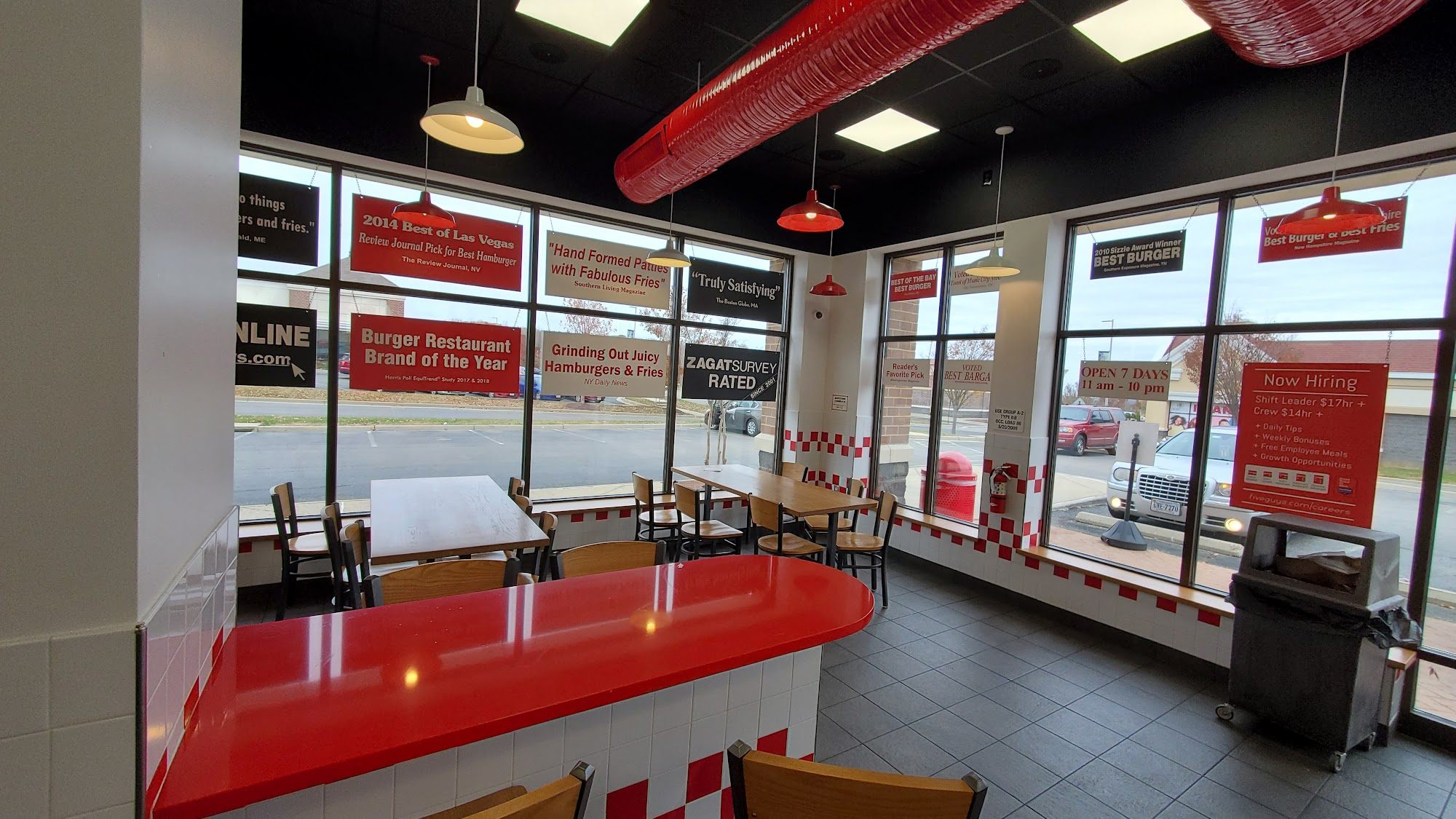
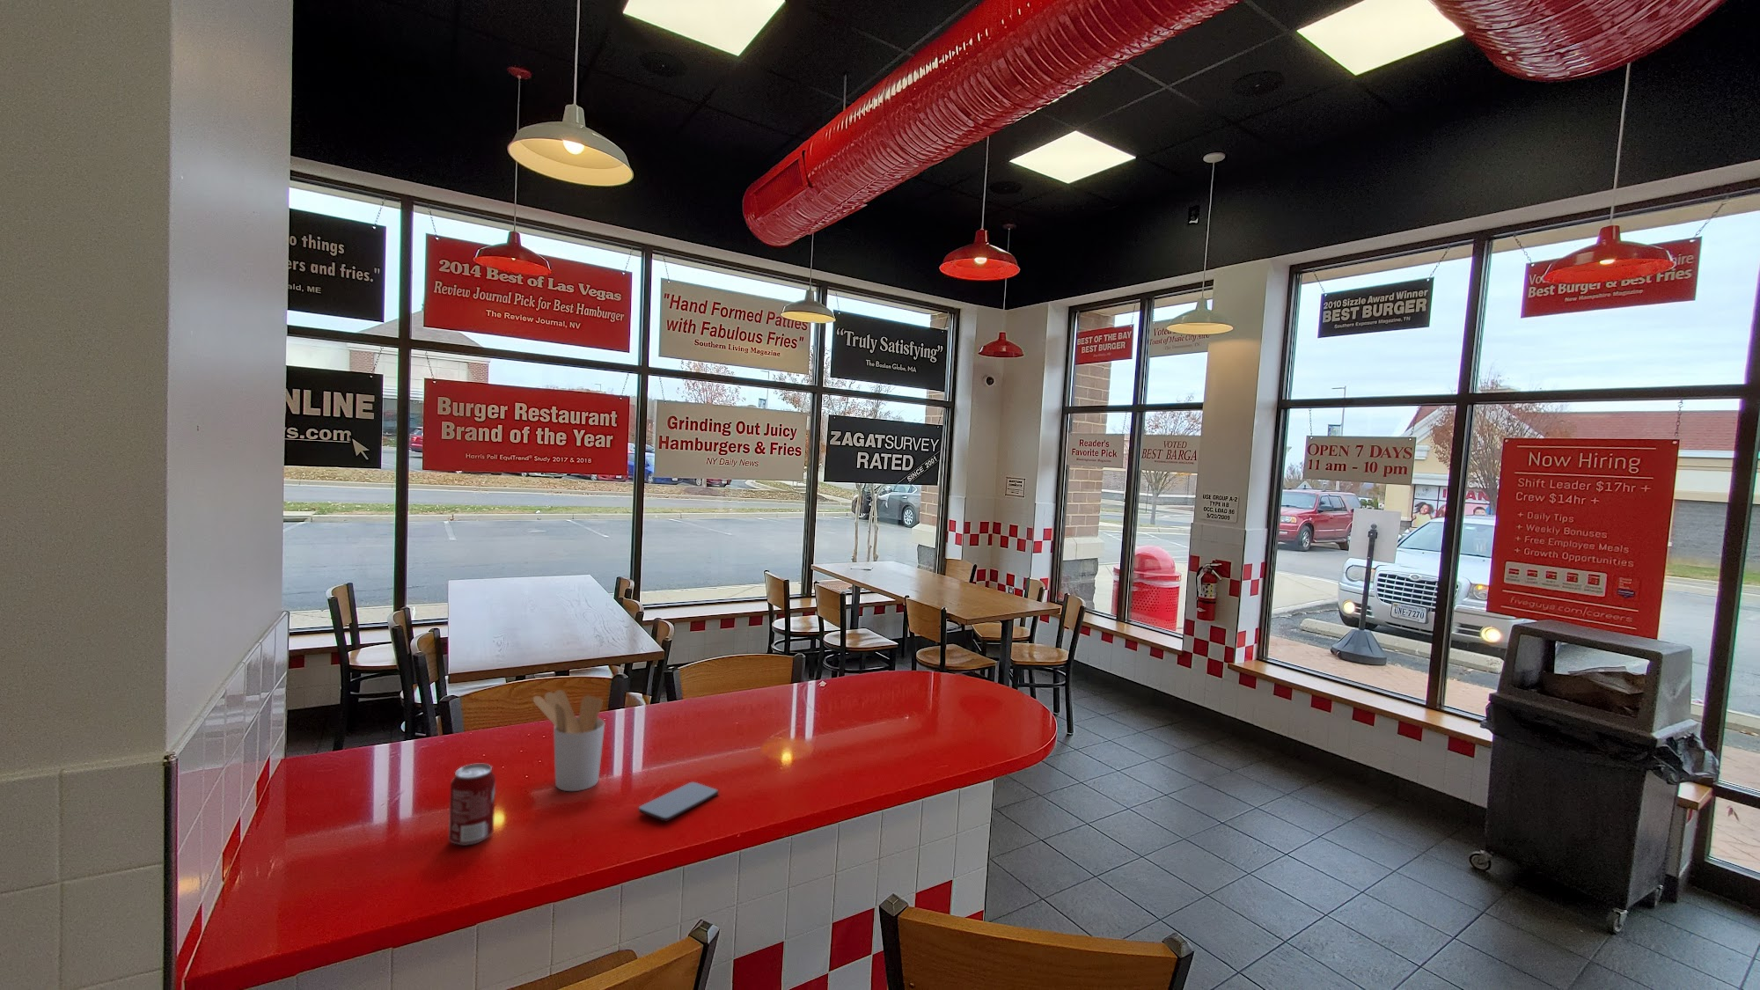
+ soda can [448,763,497,846]
+ smartphone [638,781,720,822]
+ utensil holder [532,689,606,792]
